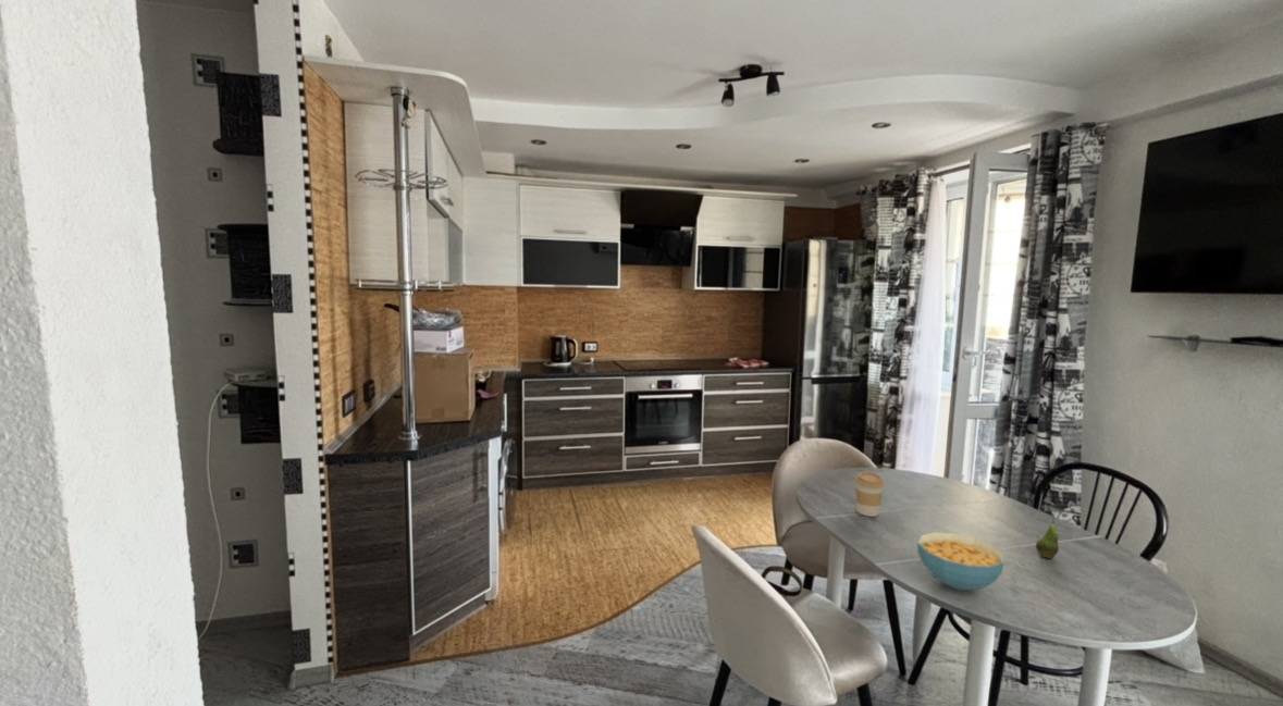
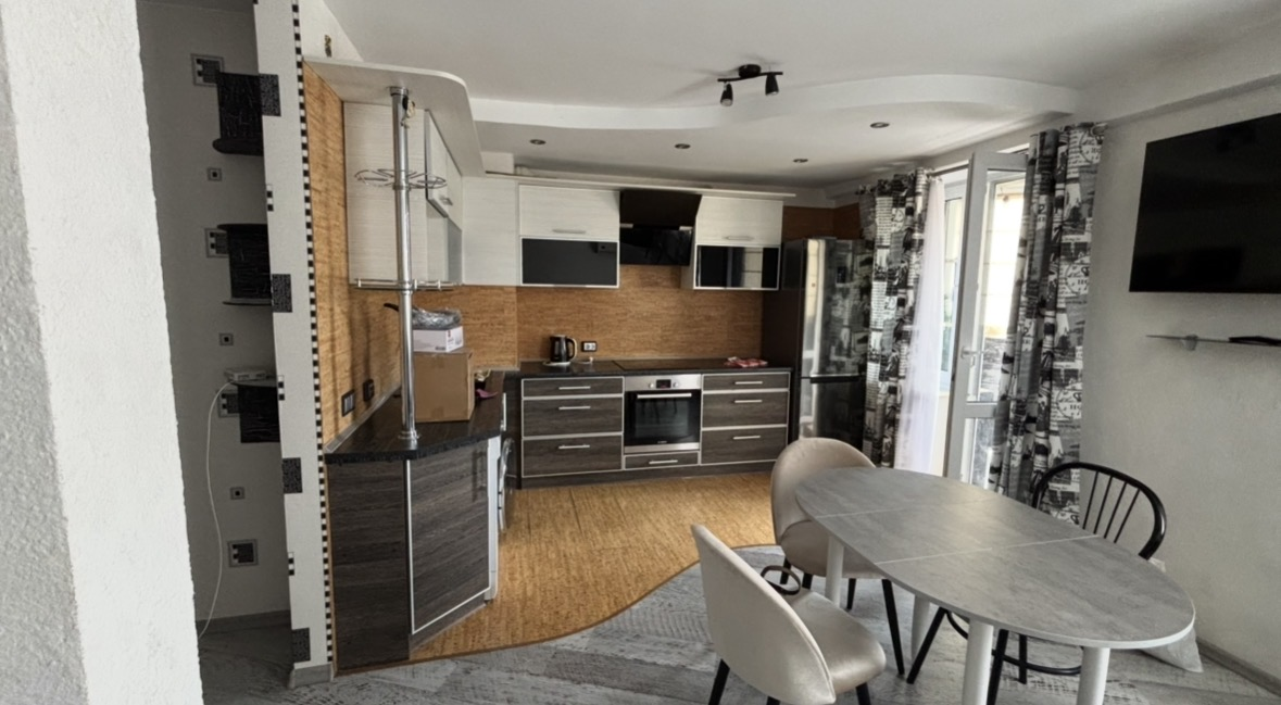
- coffee cup [854,471,886,518]
- fruit [1035,513,1060,559]
- cereal bowl [916,531,1006,592]
